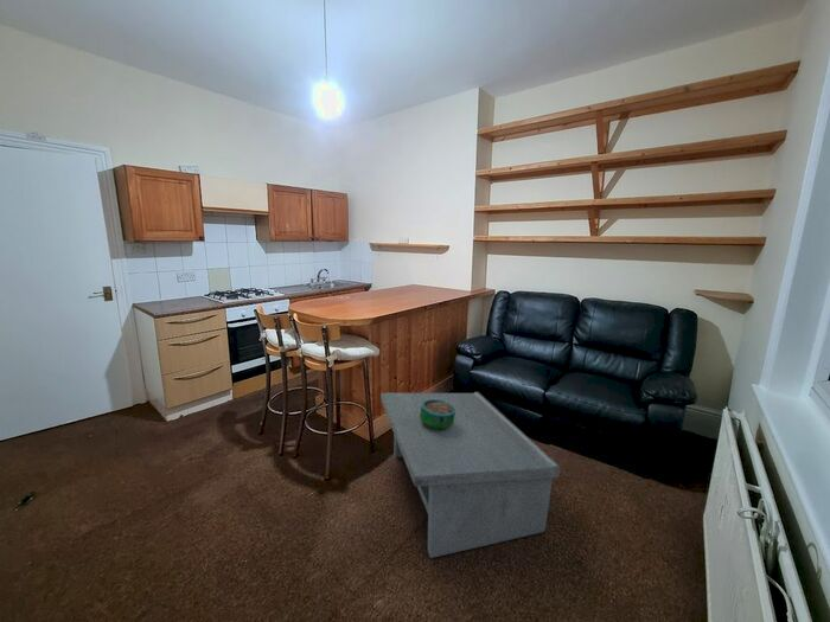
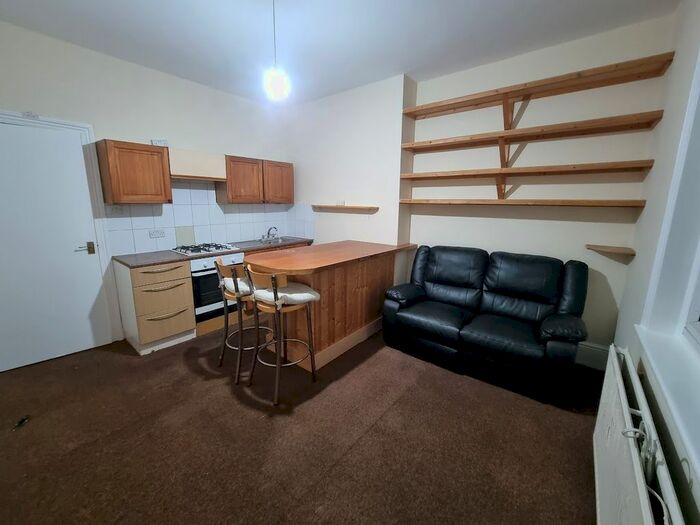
- decorative bowl [420,399,455,429]
- coffee table [379,391,561,559]
